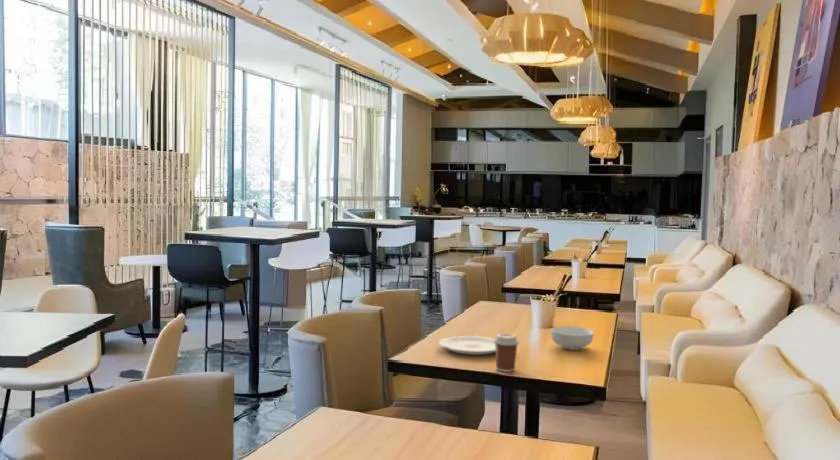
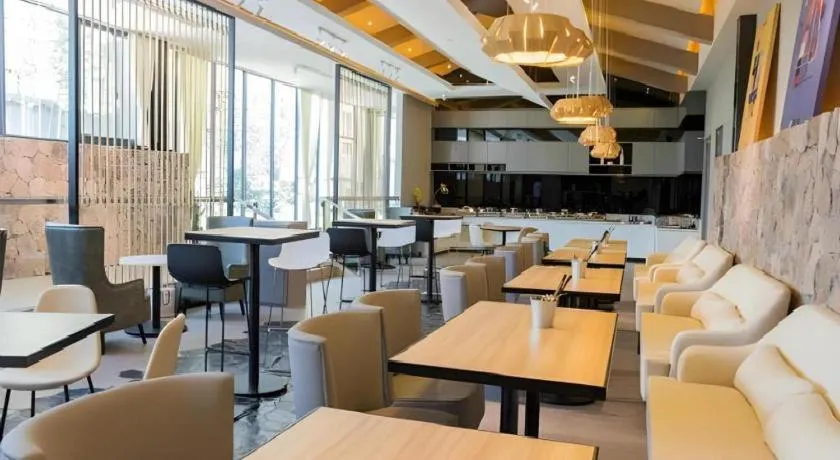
- plate [438,335,496,356]
- coffee cup [493,333,520,373]
- cereal bowl [550,325,595,351]
